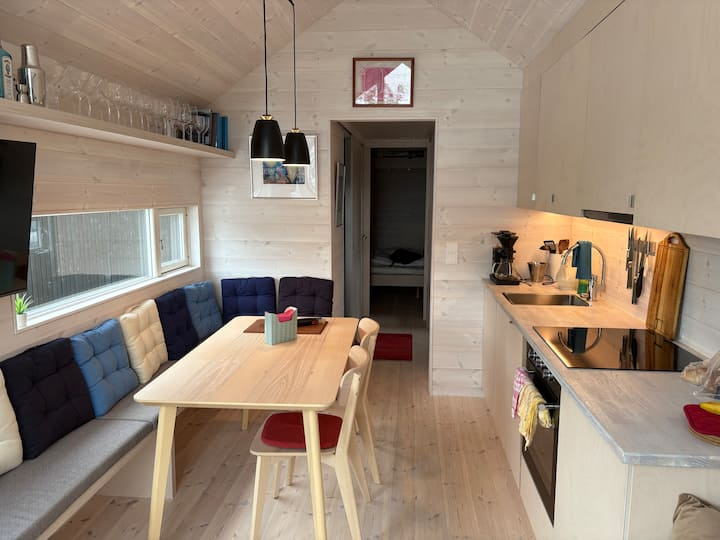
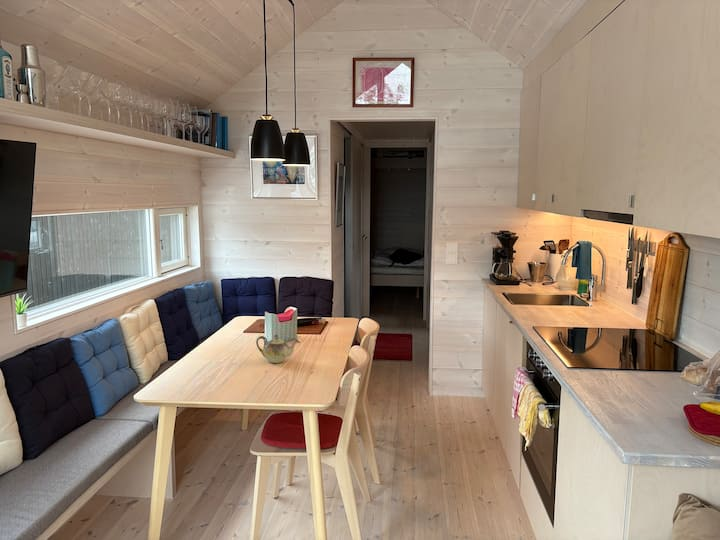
+ teapot [255,333,301,364]
